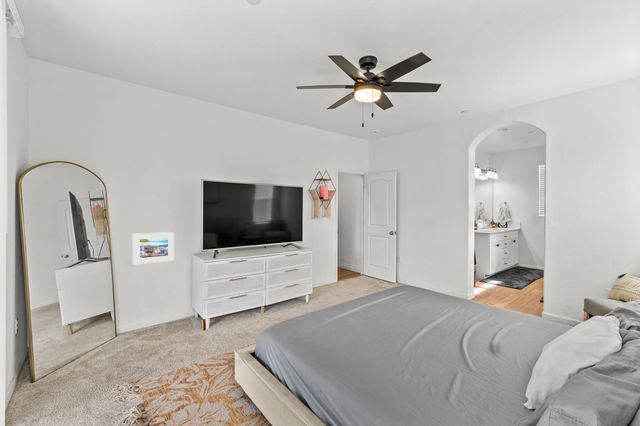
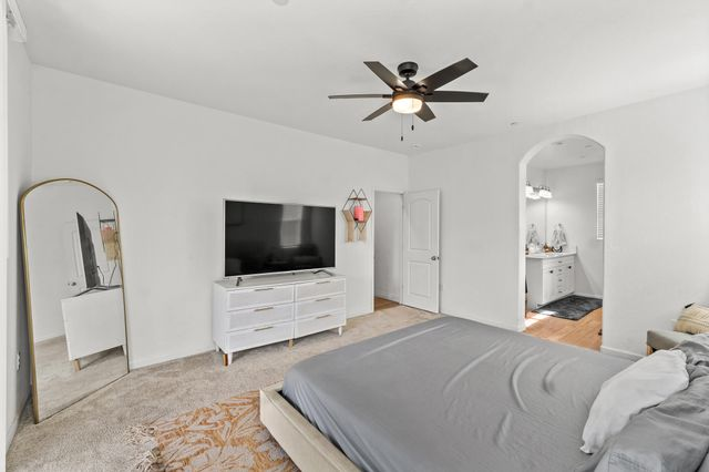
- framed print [132,231,175,266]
